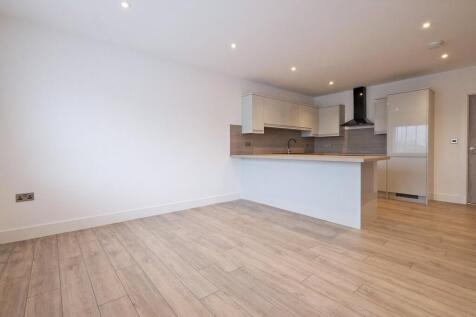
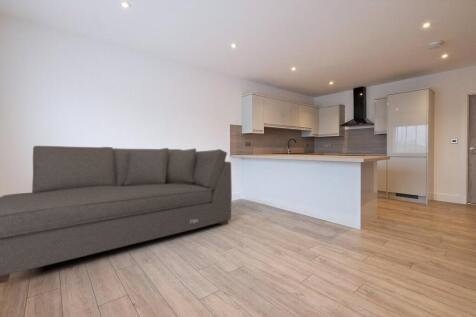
+ sofa [0,145,233,285]
